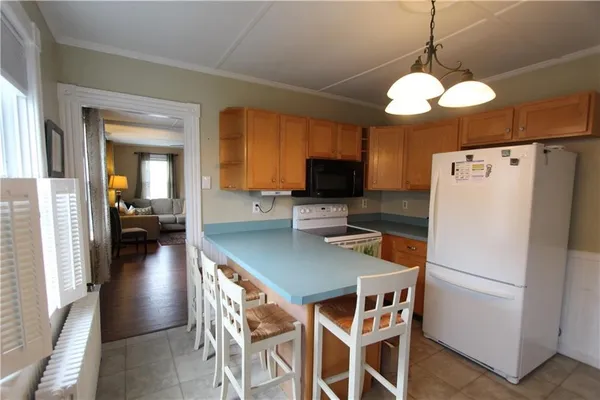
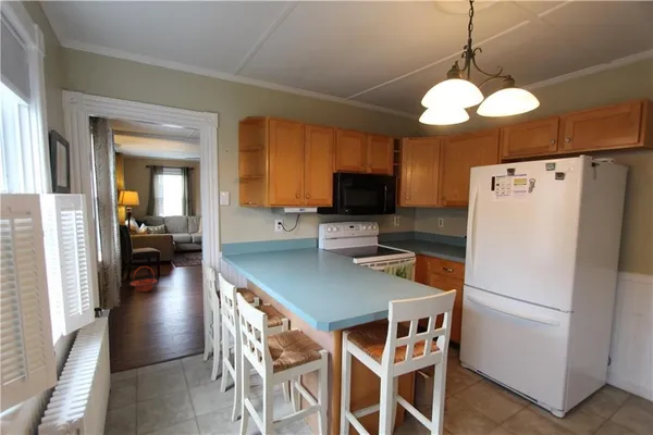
+ basket [130,265,158,293]
